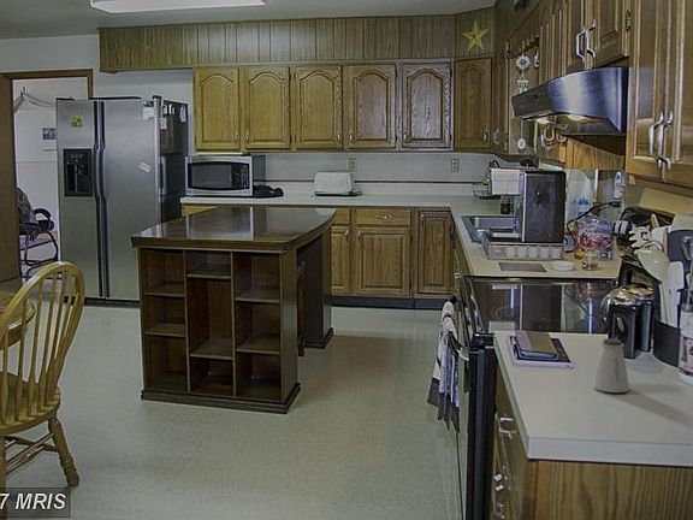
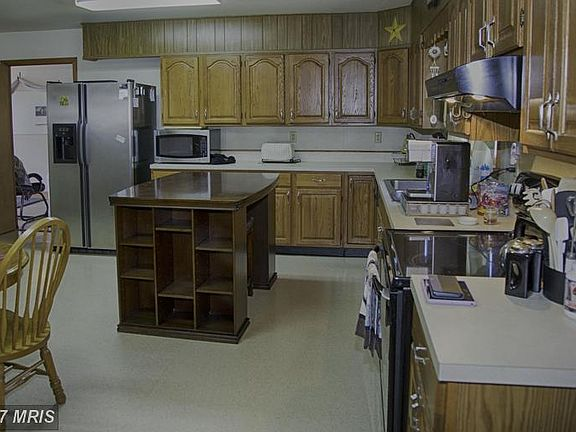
- saltshaker [591,337,630,394]
